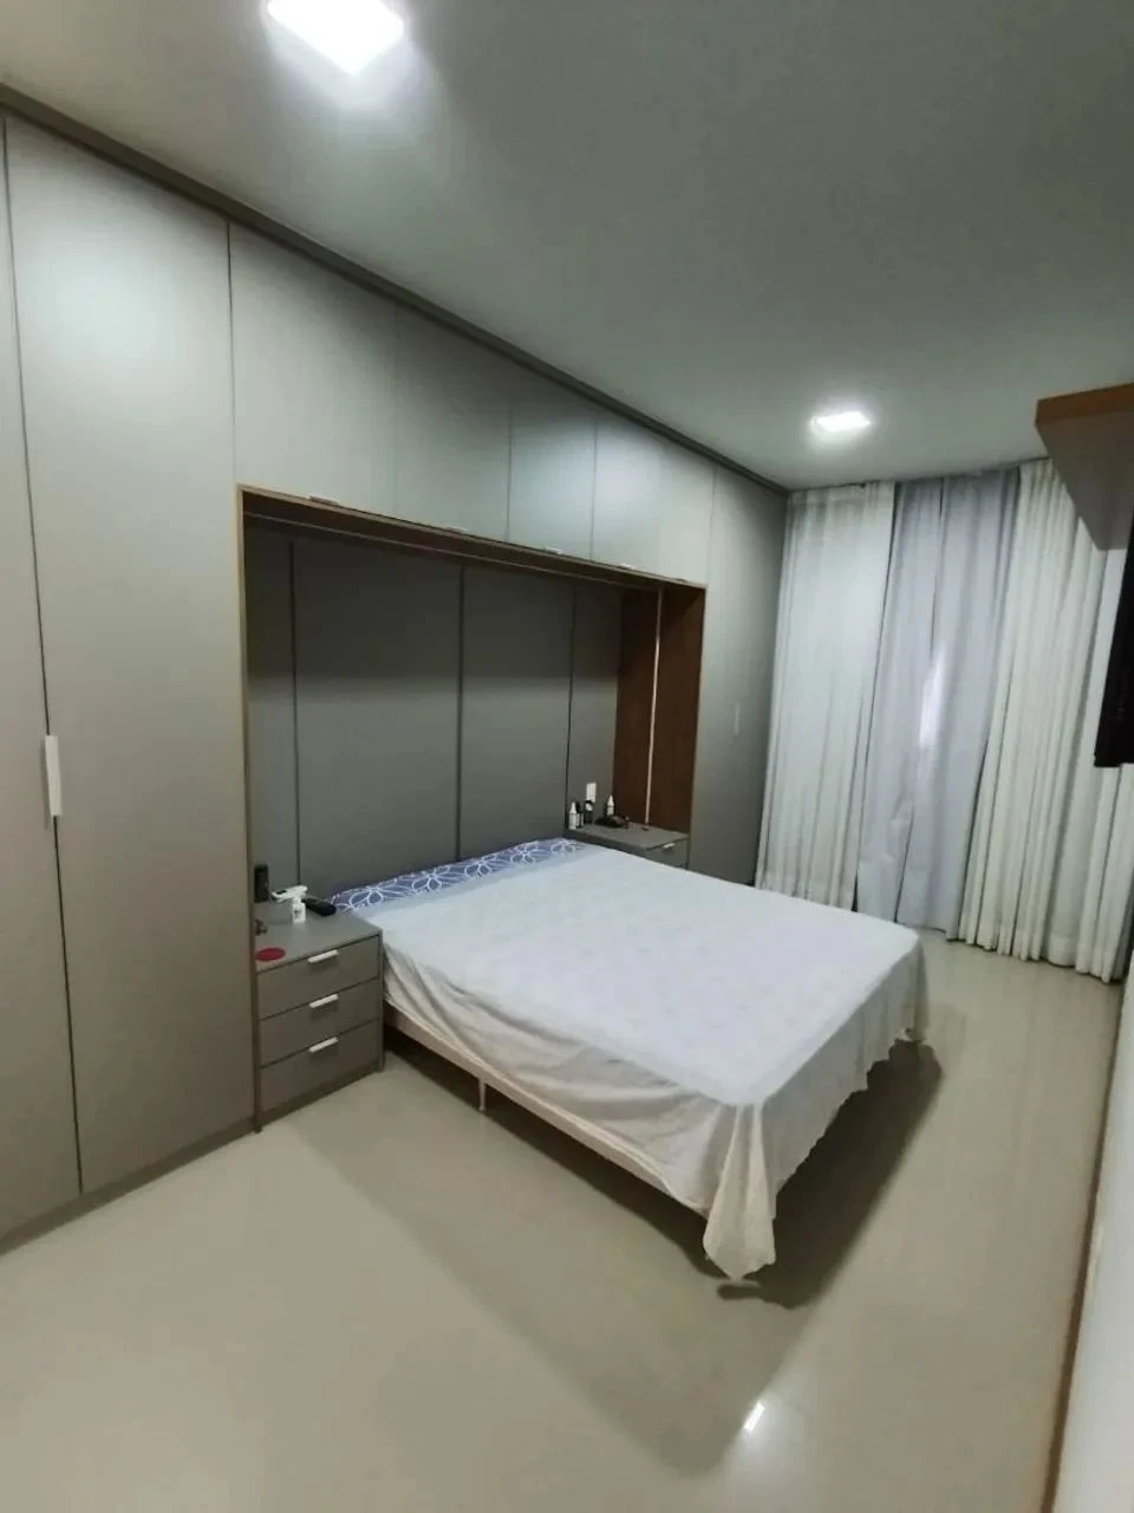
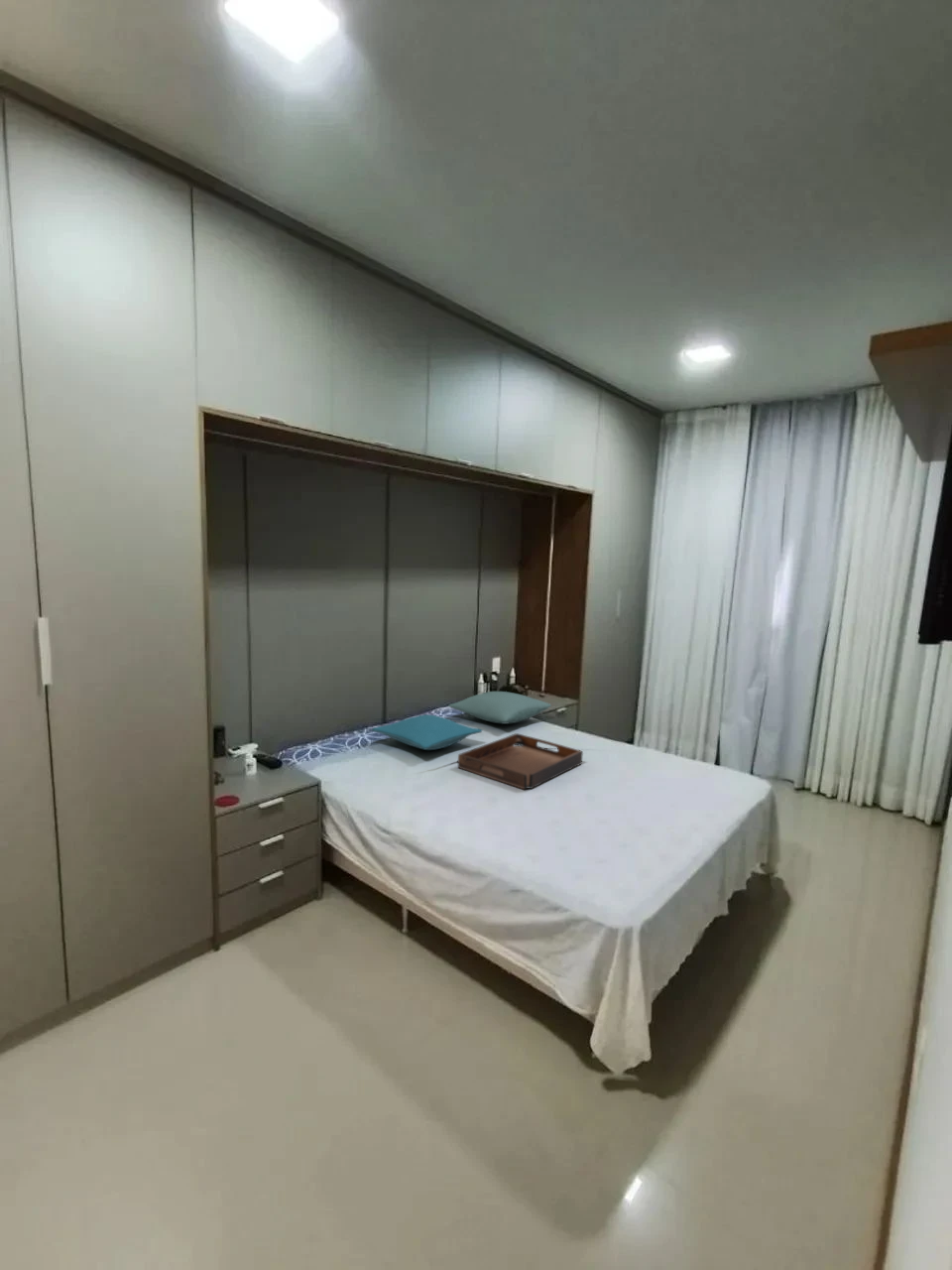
+ serving tray [457,732,584,791]
+ pillow [371,713,483,751]
+ pillow [447,691,552,725]
